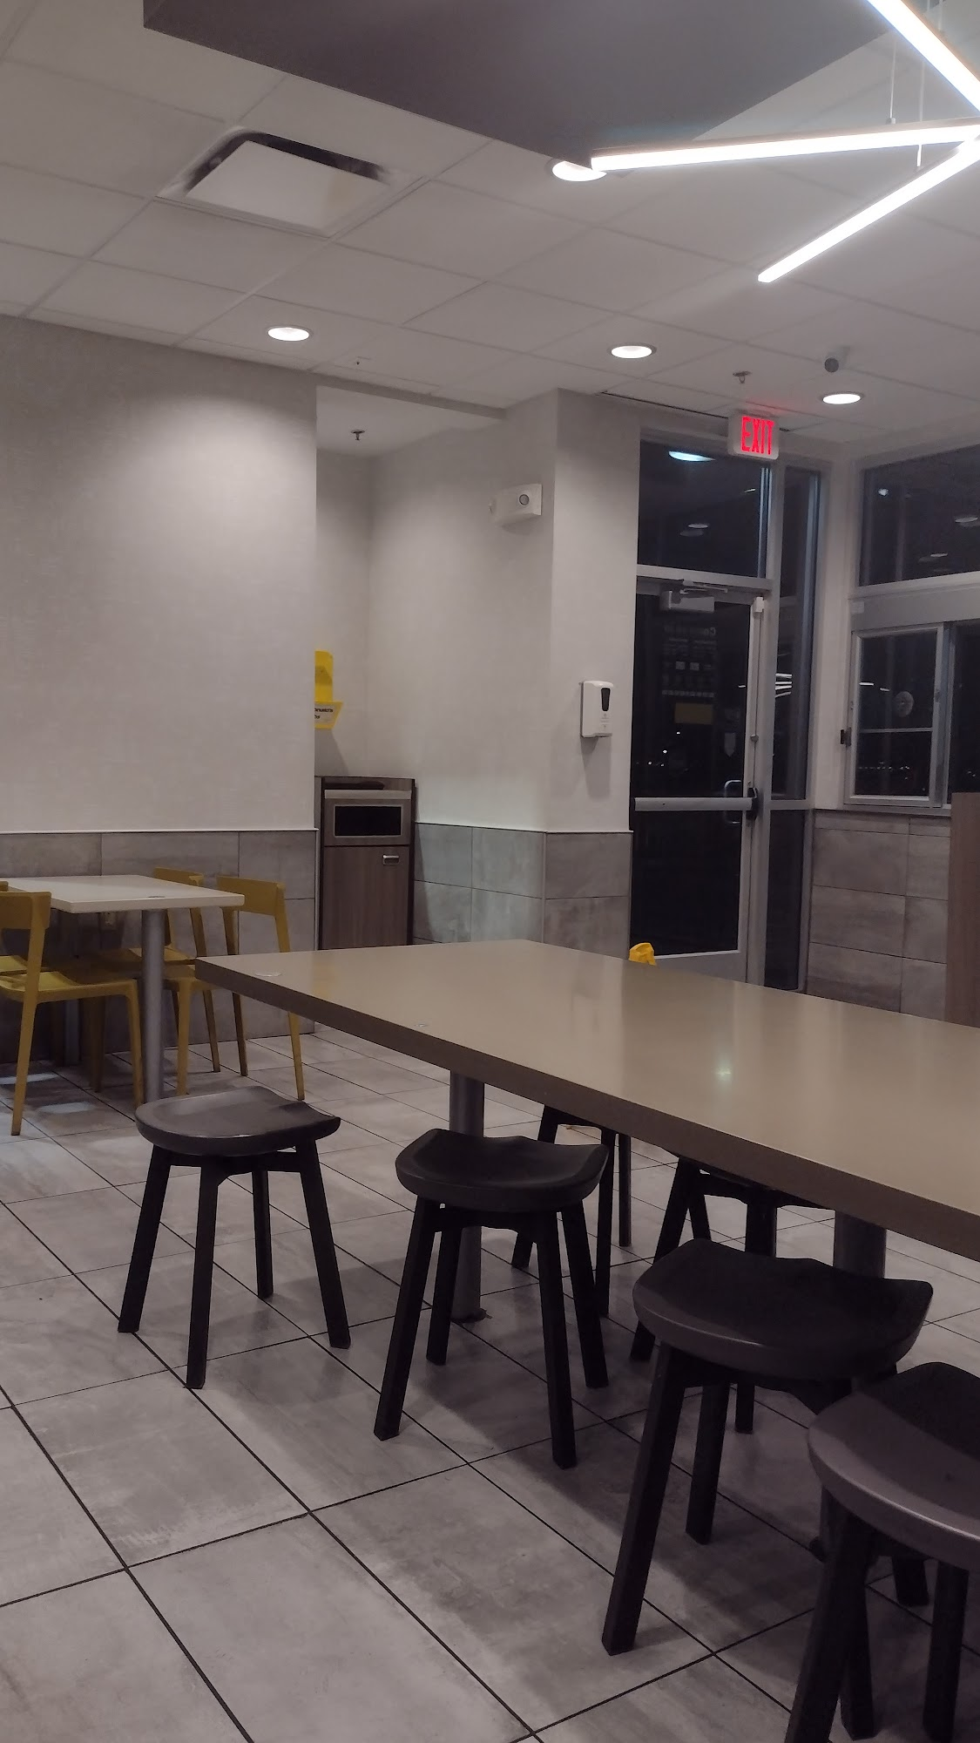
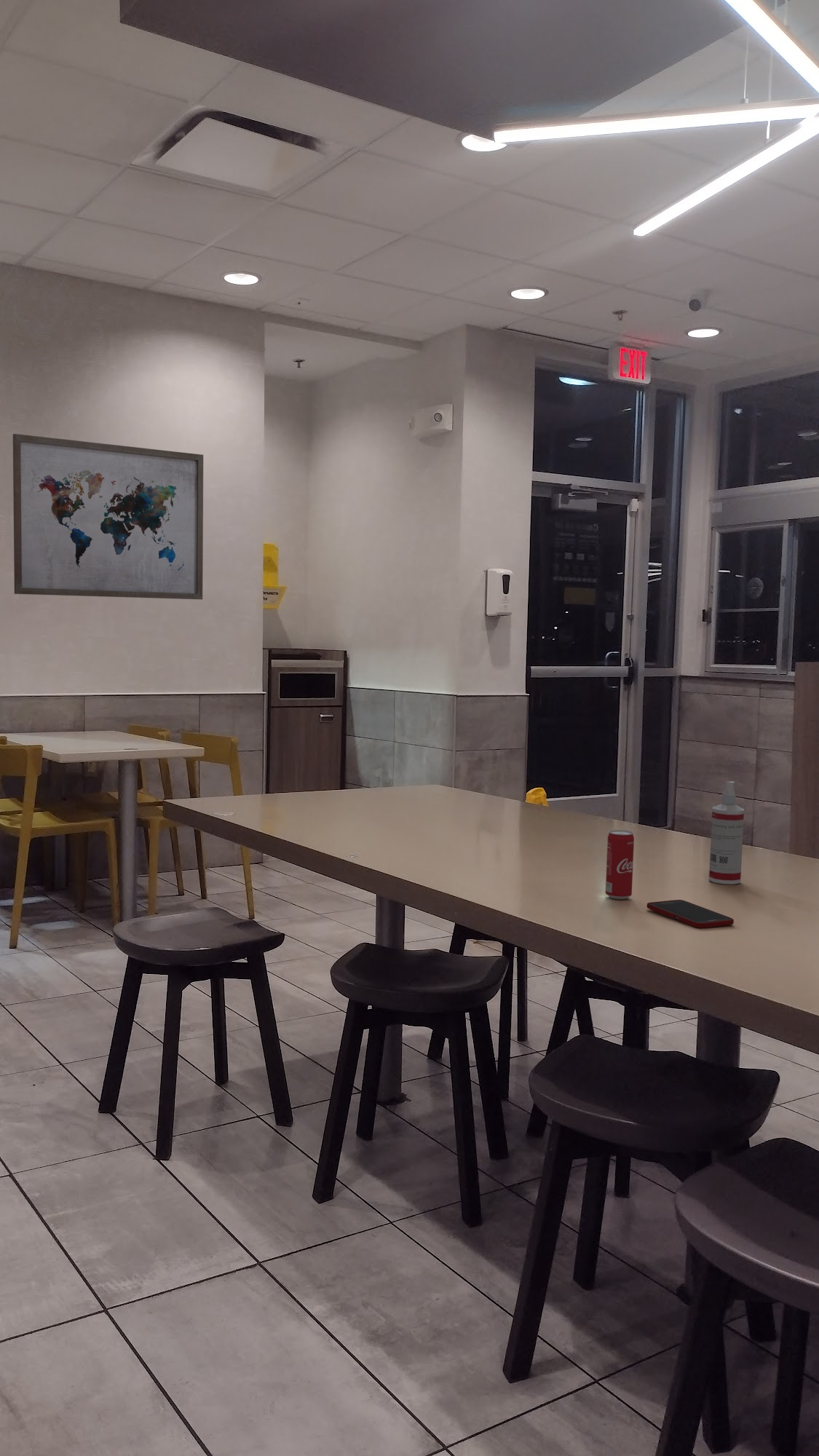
+ spray bottle [708,780,745,885]
+ cell phone [646,899,735,929]
+ beverage can [605,829,635,900]
+ wall art [12,433,204,600]
